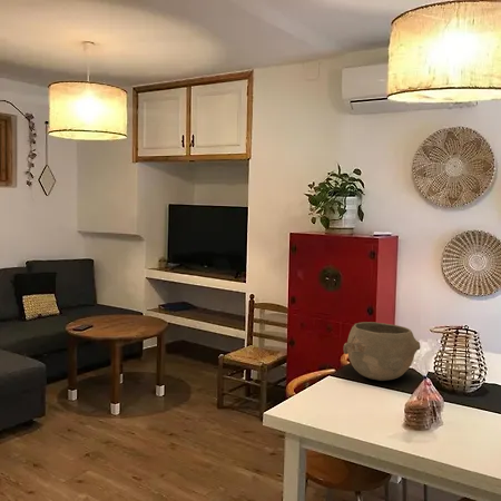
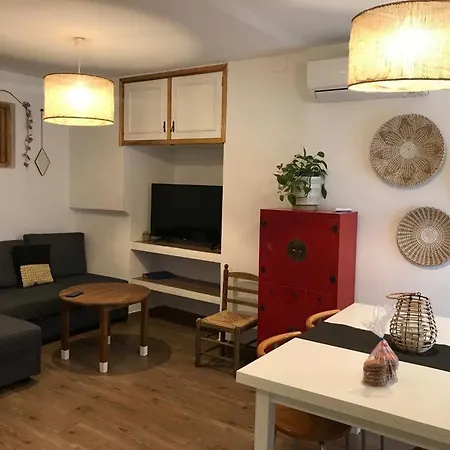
- bowl [343,321,422,382]
